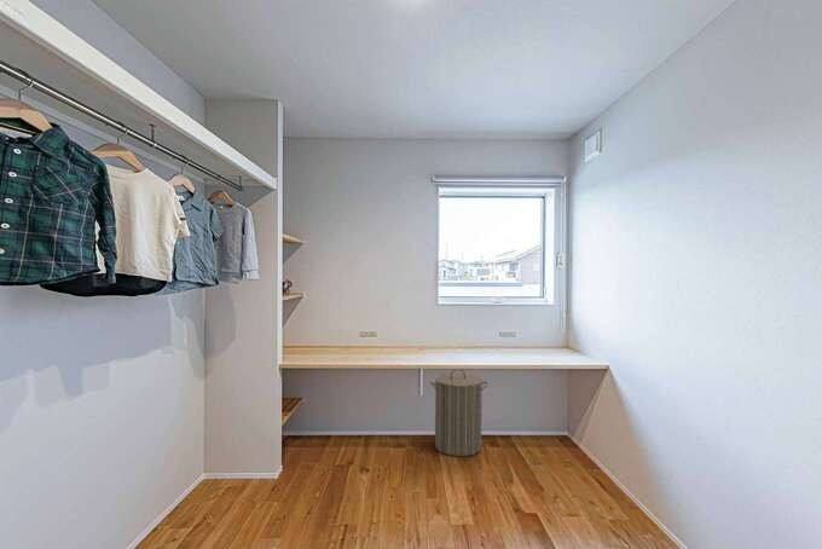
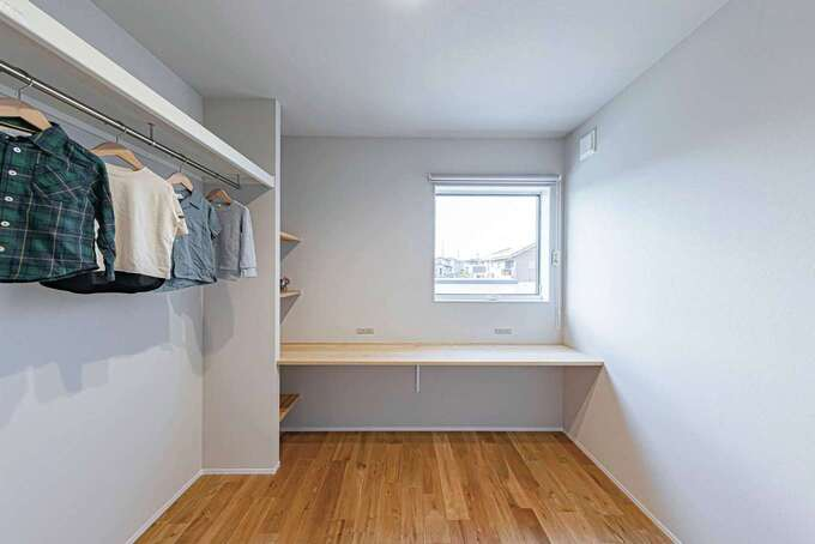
- laundry hamper [429,369,488,457]
